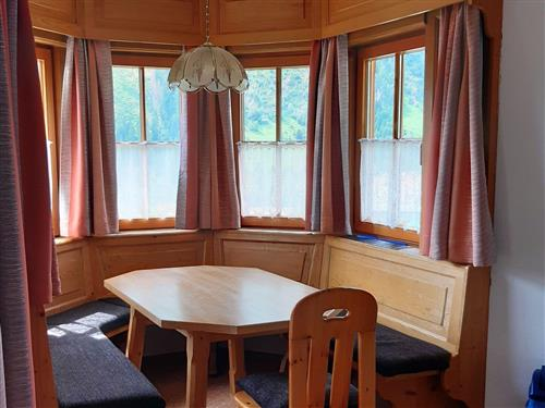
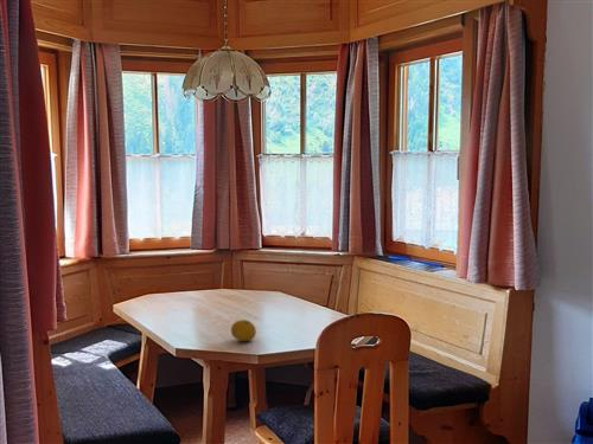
+ fruit [230,318,257,342]
